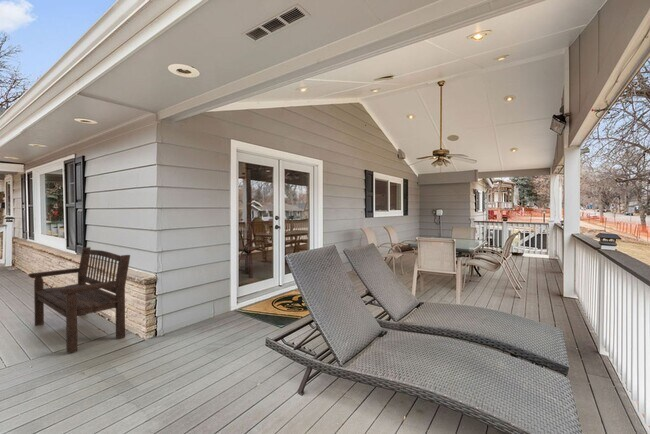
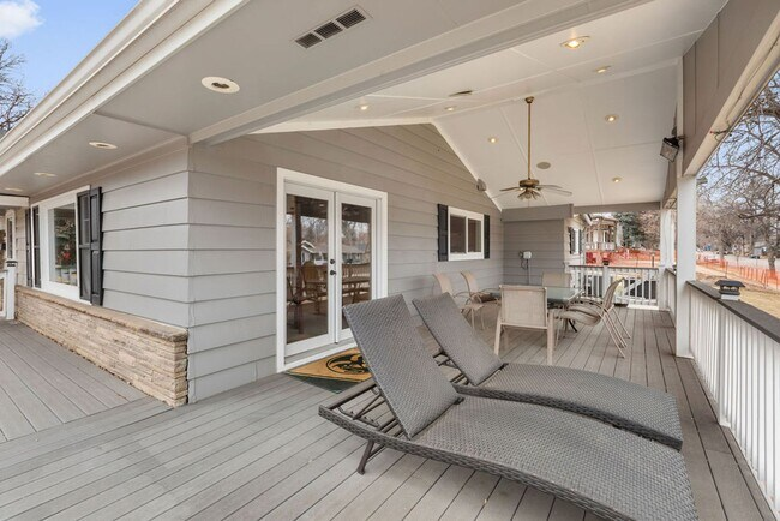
- bench [28,246,131,354]
